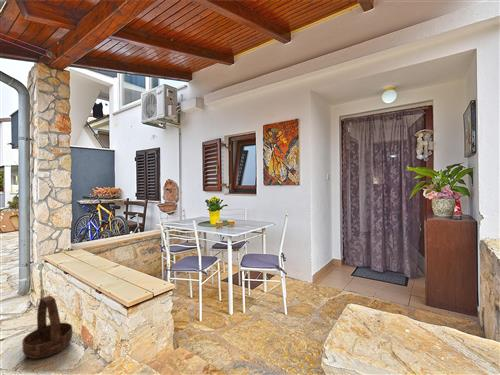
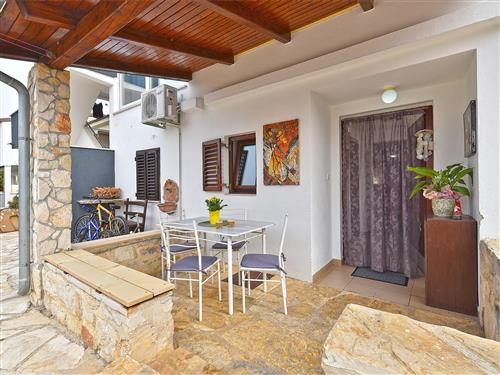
- basket [21,295,73,360]
